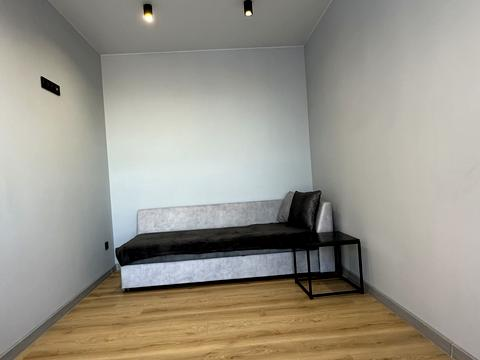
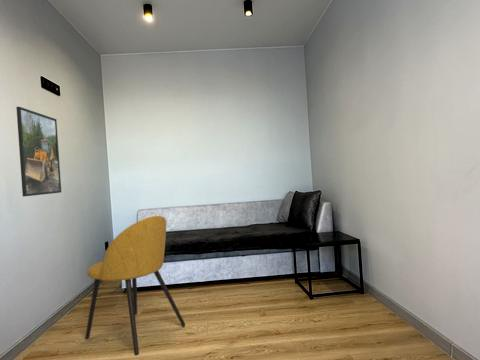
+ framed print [15,106,62,198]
+ chair [84,215,186,357]
